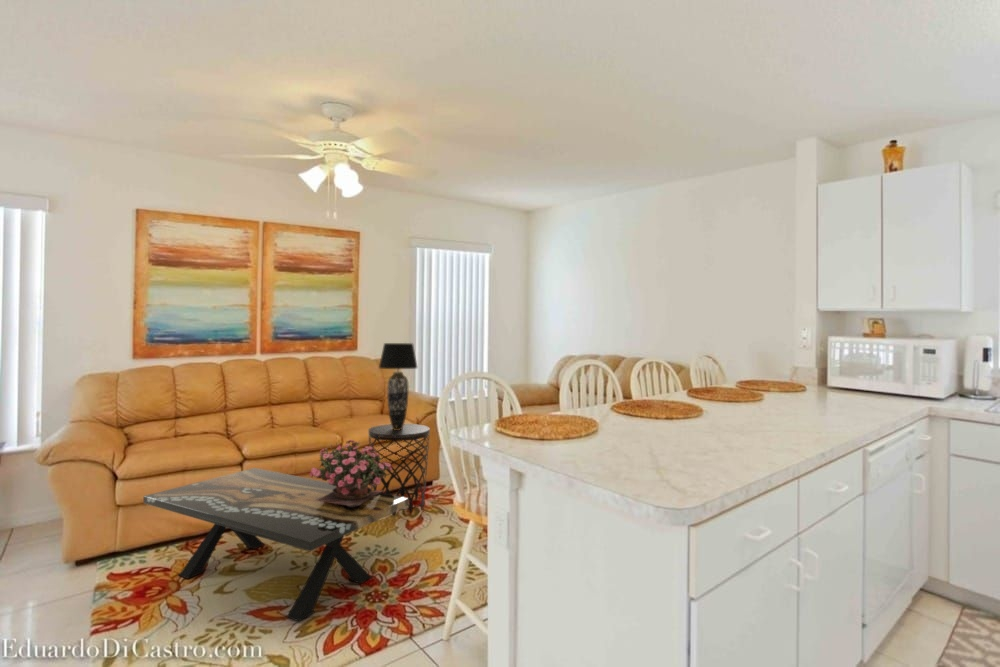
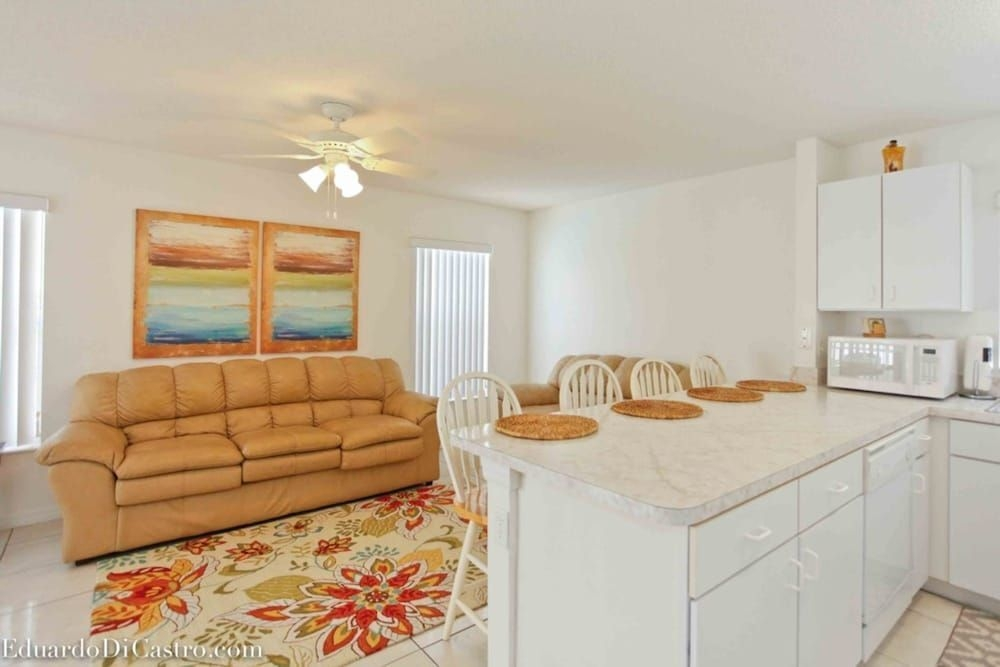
- potted flower [309,439,392,507]
- table lamp [378,342,419,430]
- coffee table [142,467,410,623]
- side table [367,423,431,517]
